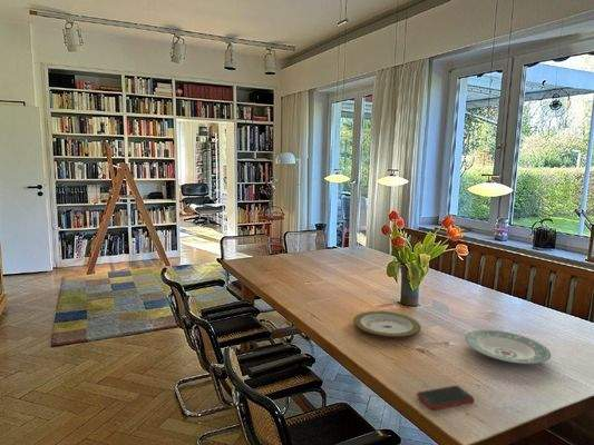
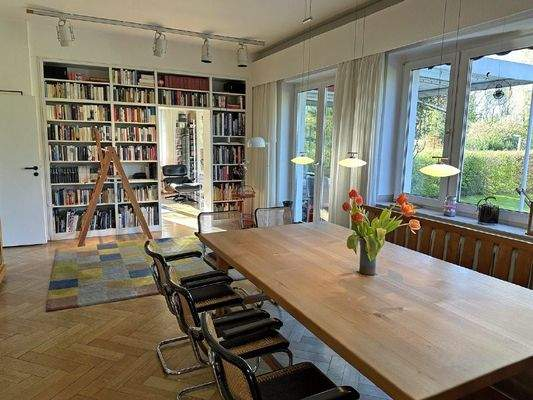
- cell phone [416,385,476,411]
- plate [465,329,552,365]
- plate [352,310,421,338]
